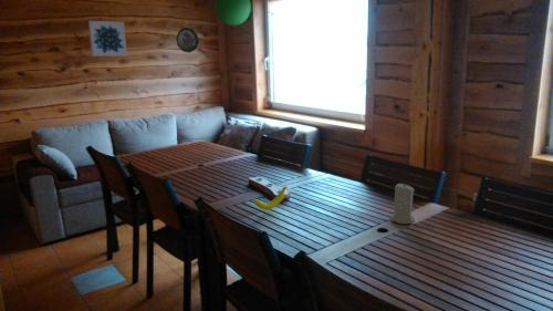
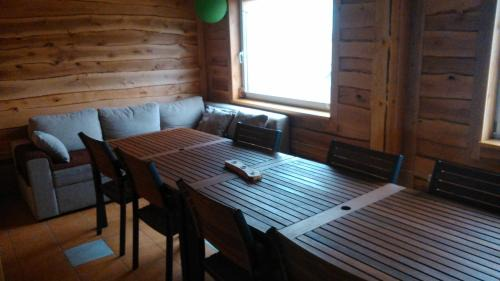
- banana [252,185,289,211]
- candle [388,183,416,225]
- decorative plate [175,27,200,53]
- wall art [87,20,128,58]
